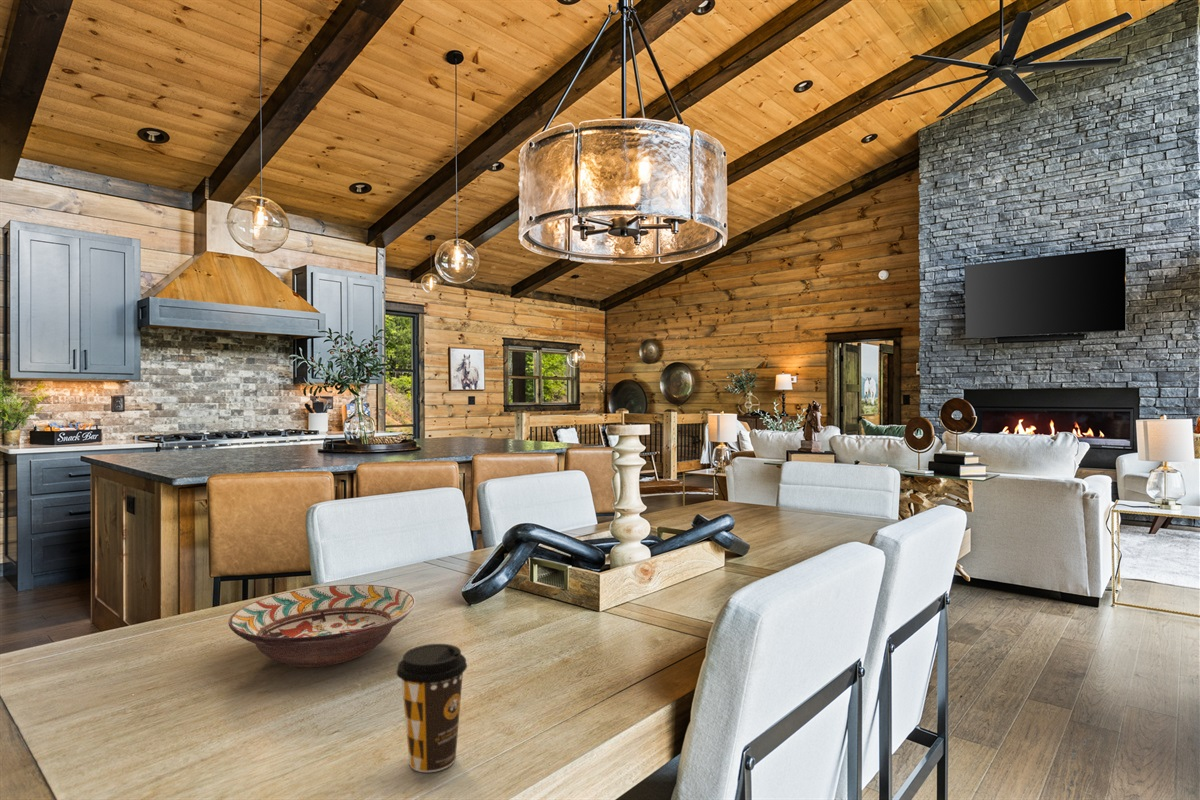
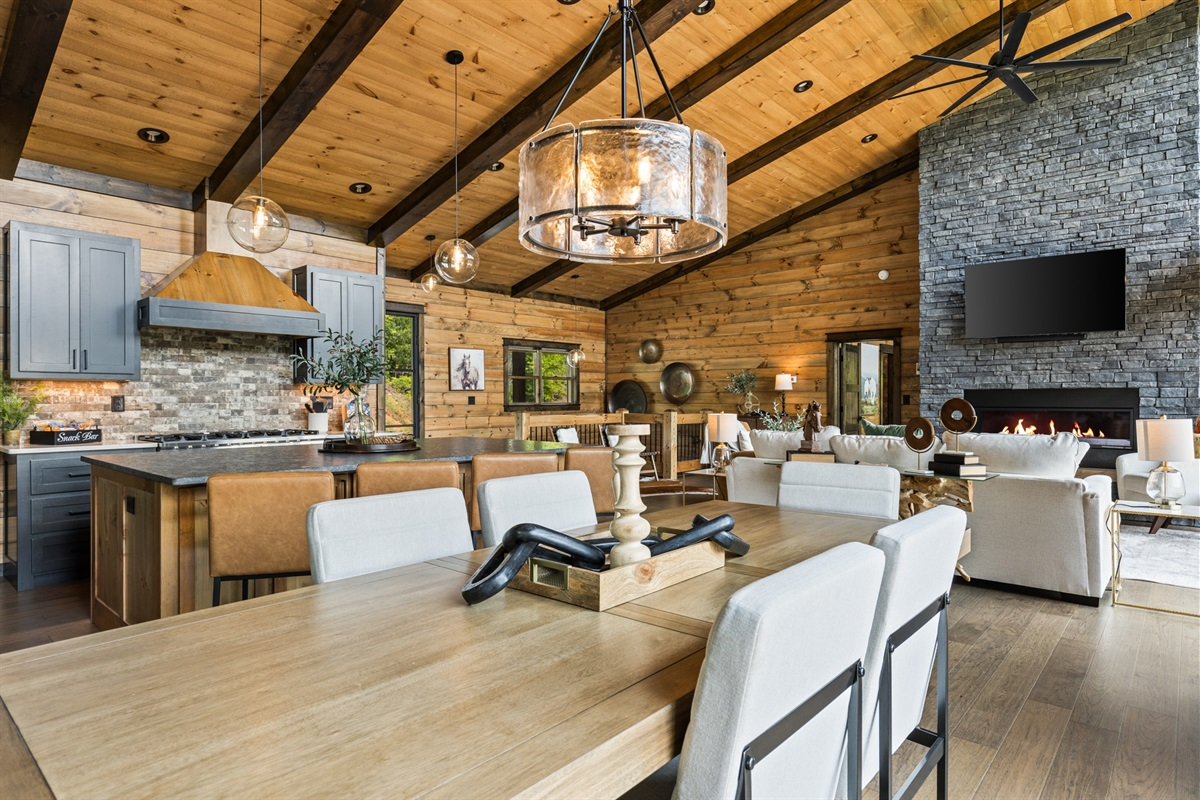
- decorative bowl [227,584,416,668]
- coffee cup [395,643,468,773]
